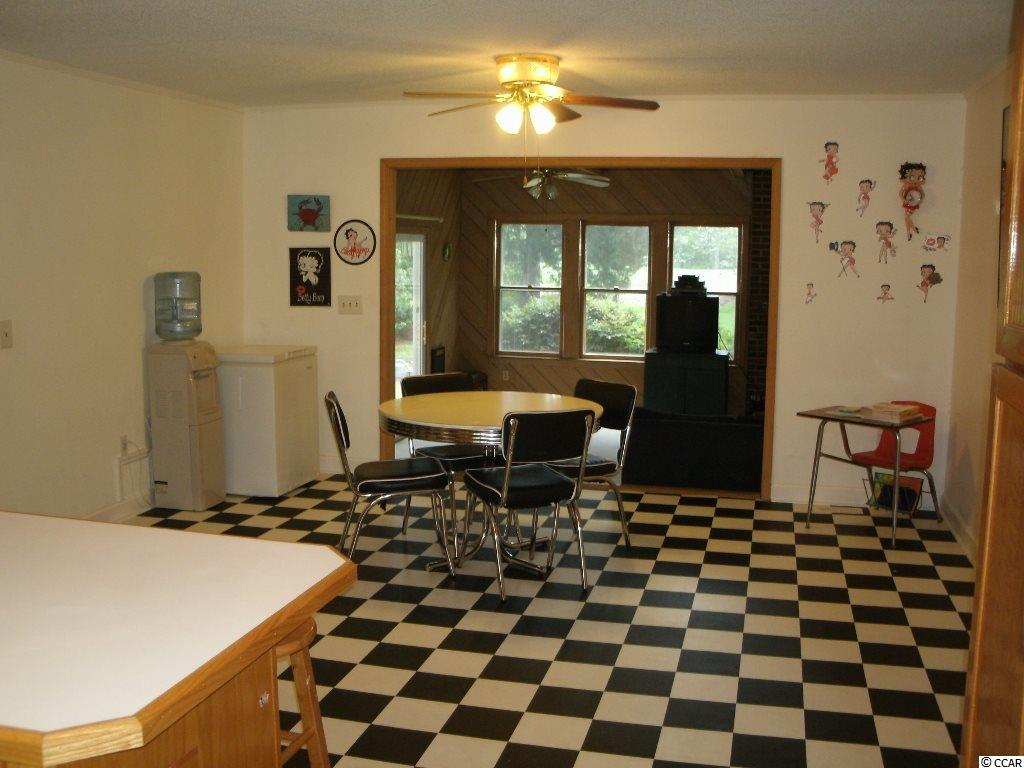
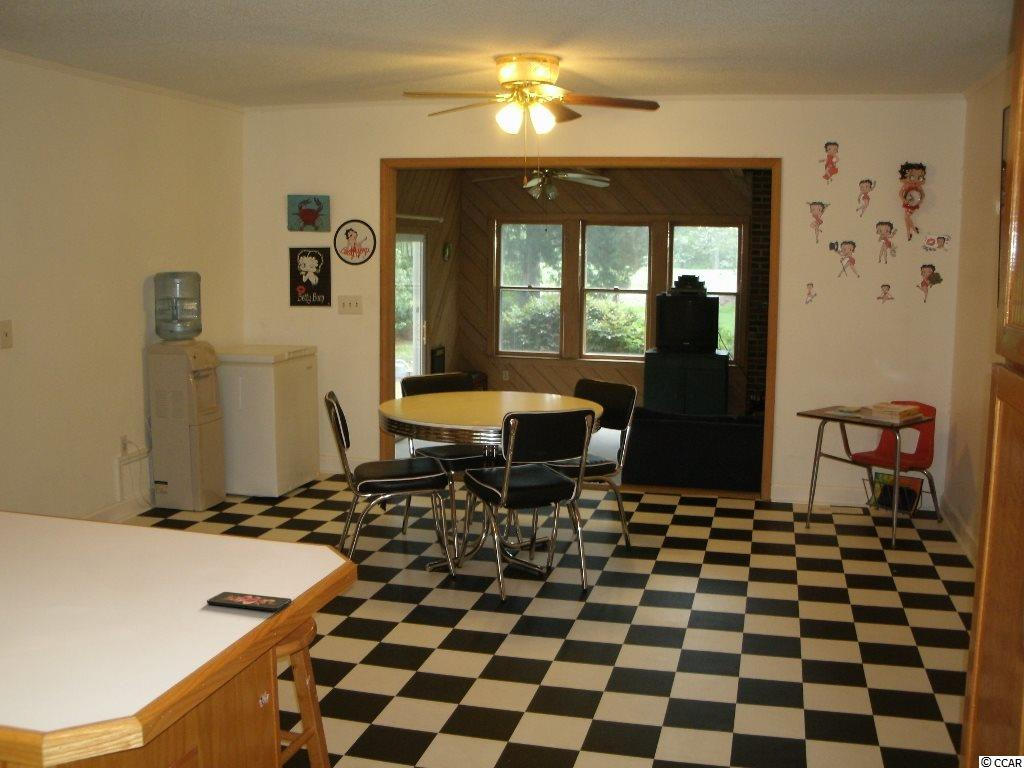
+ smartphone [206,591,293,612]
